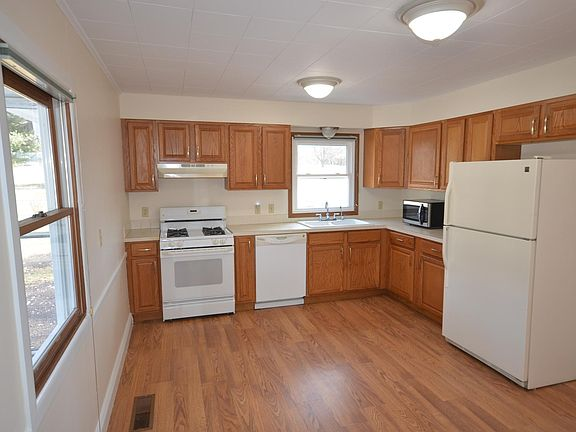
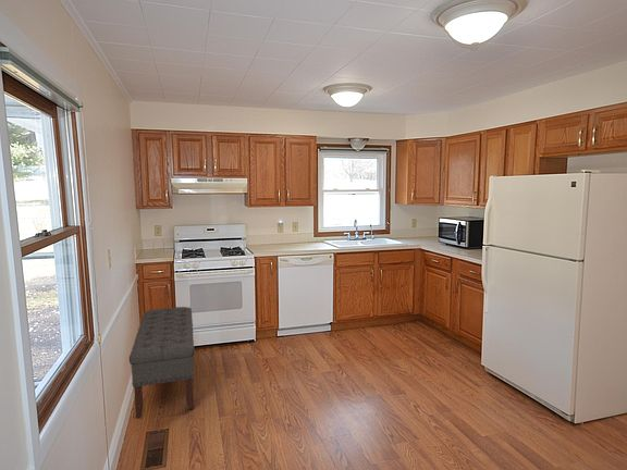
+ bench [128,306,195,420]
